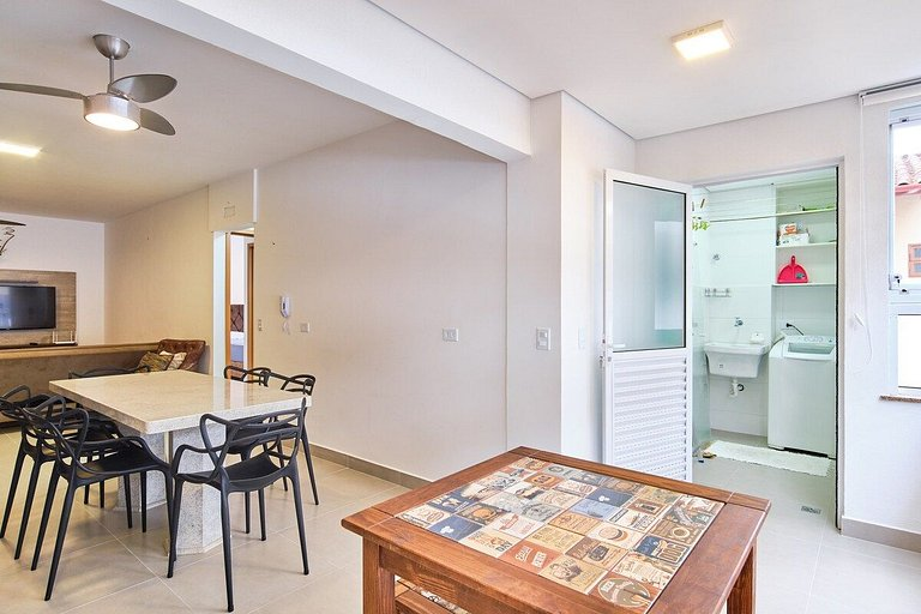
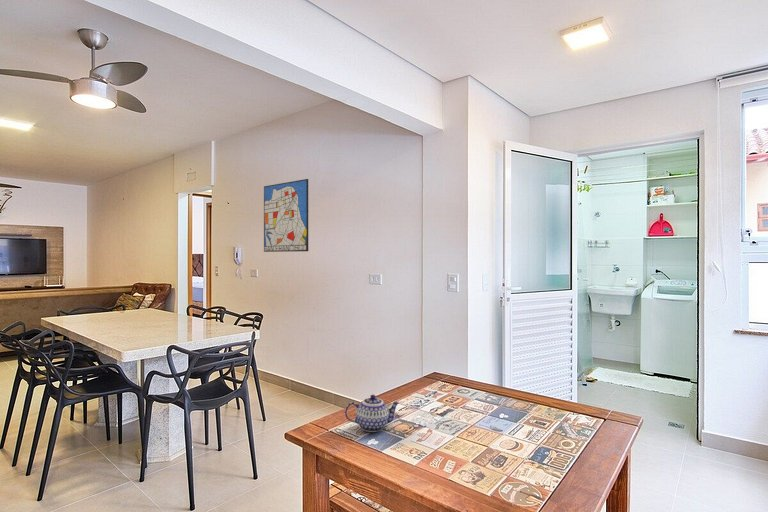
+ wall art [263,178,309,253]
+ teapot [344,394,400,433]
